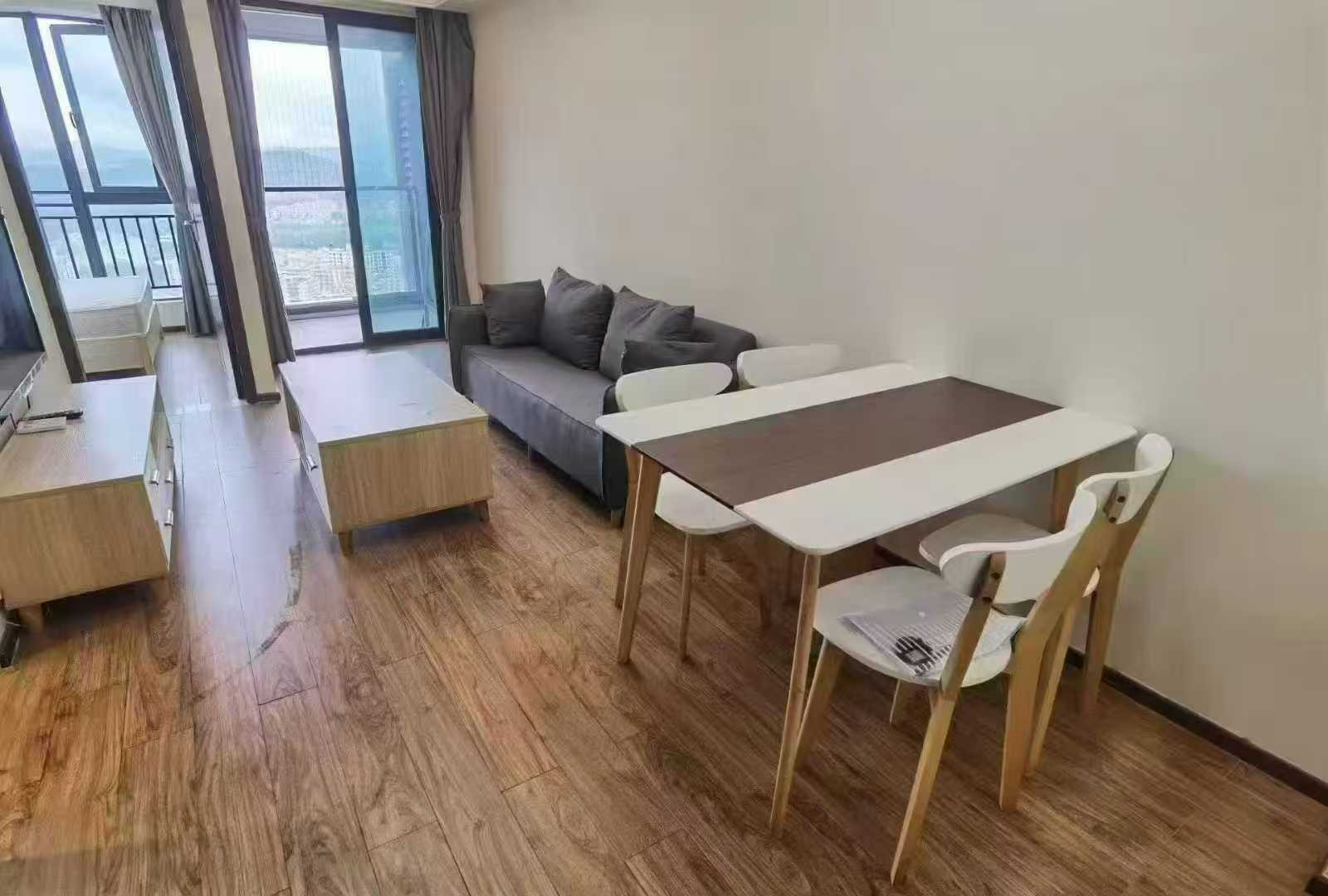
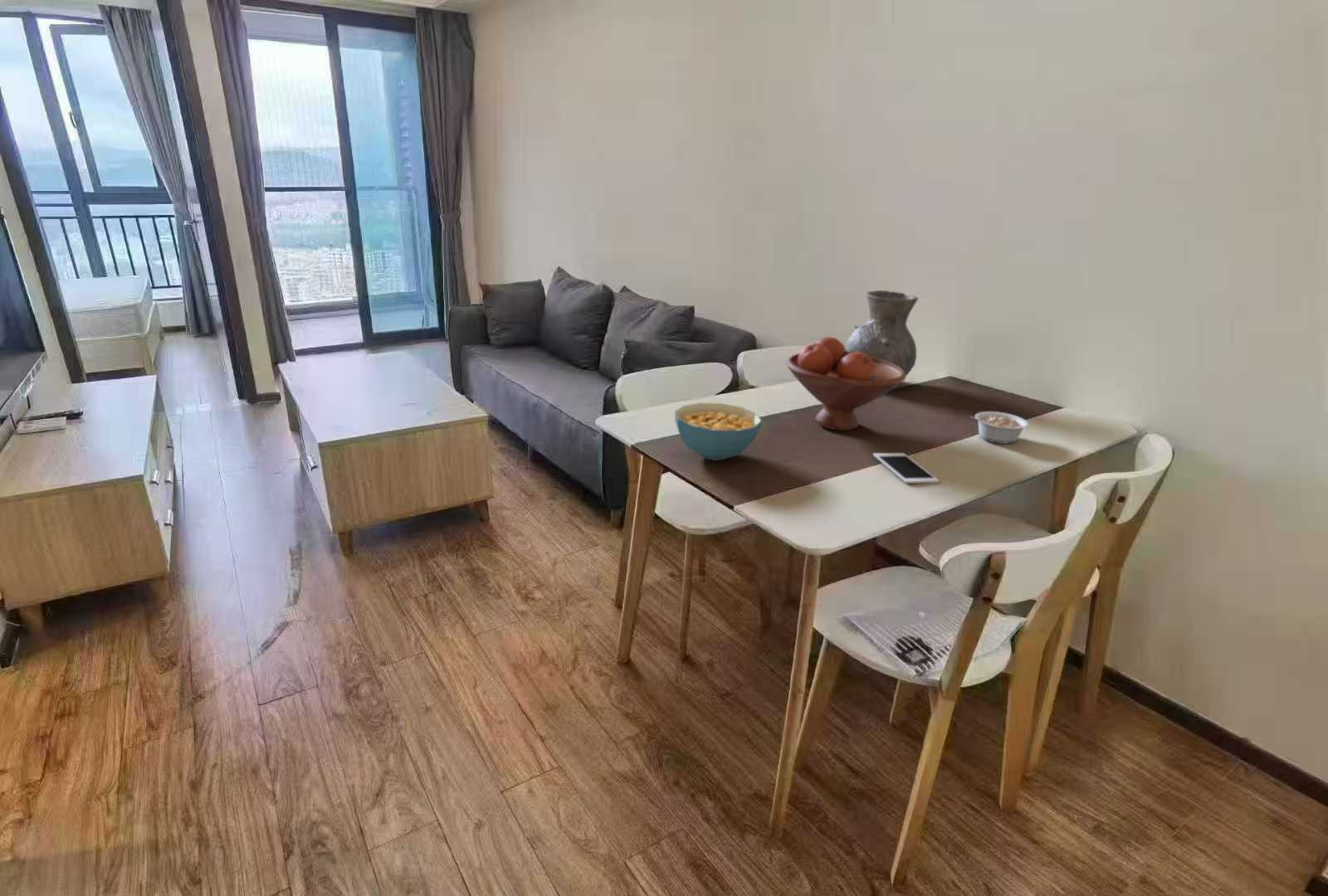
+ fruit bowl [785,336,907,431]
+ vase [845,290,919,377]
+ legume [969,411,1030,445]
+ cereal bowl [674,402,763,461]
+ cell phone [872,452,940,485]
